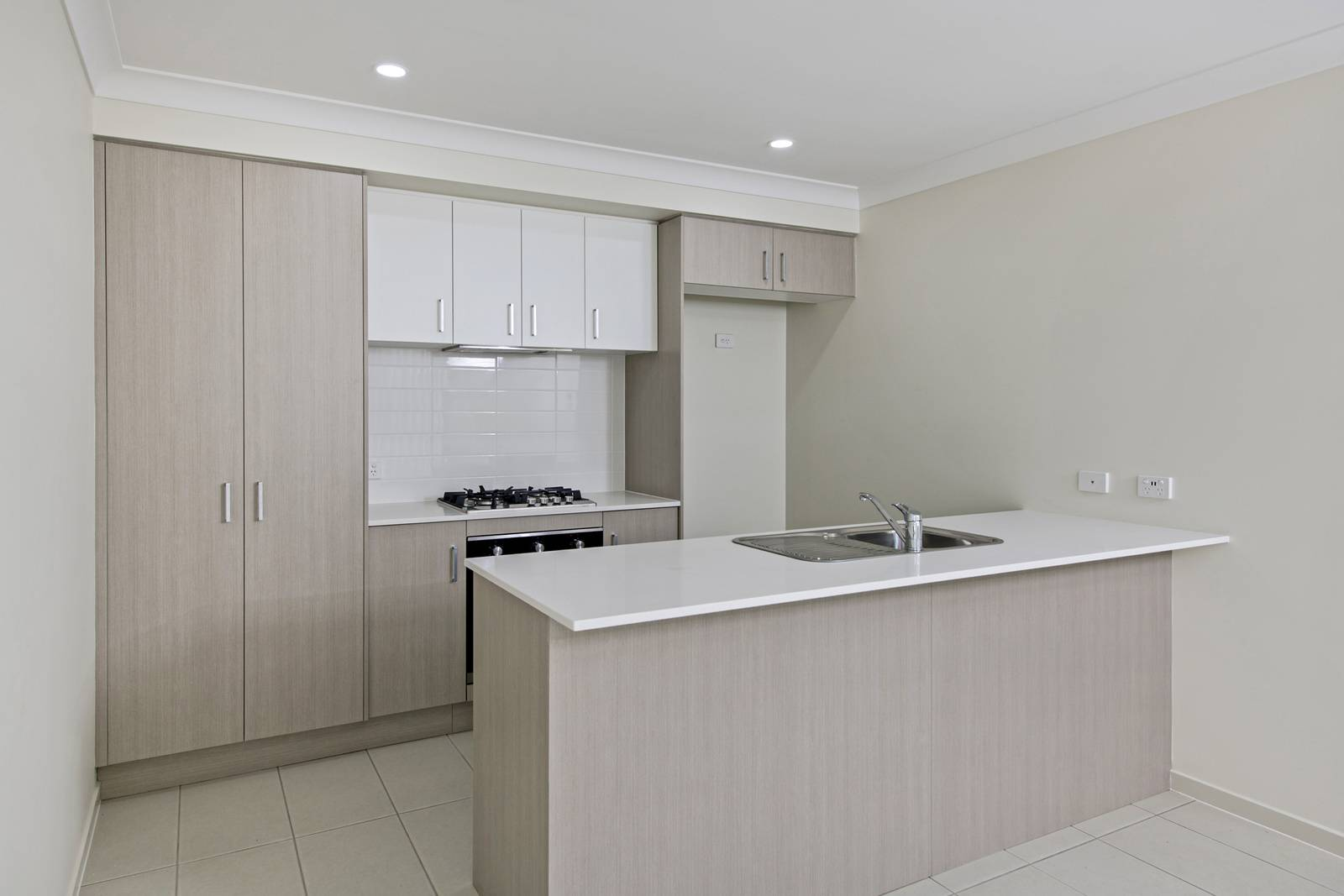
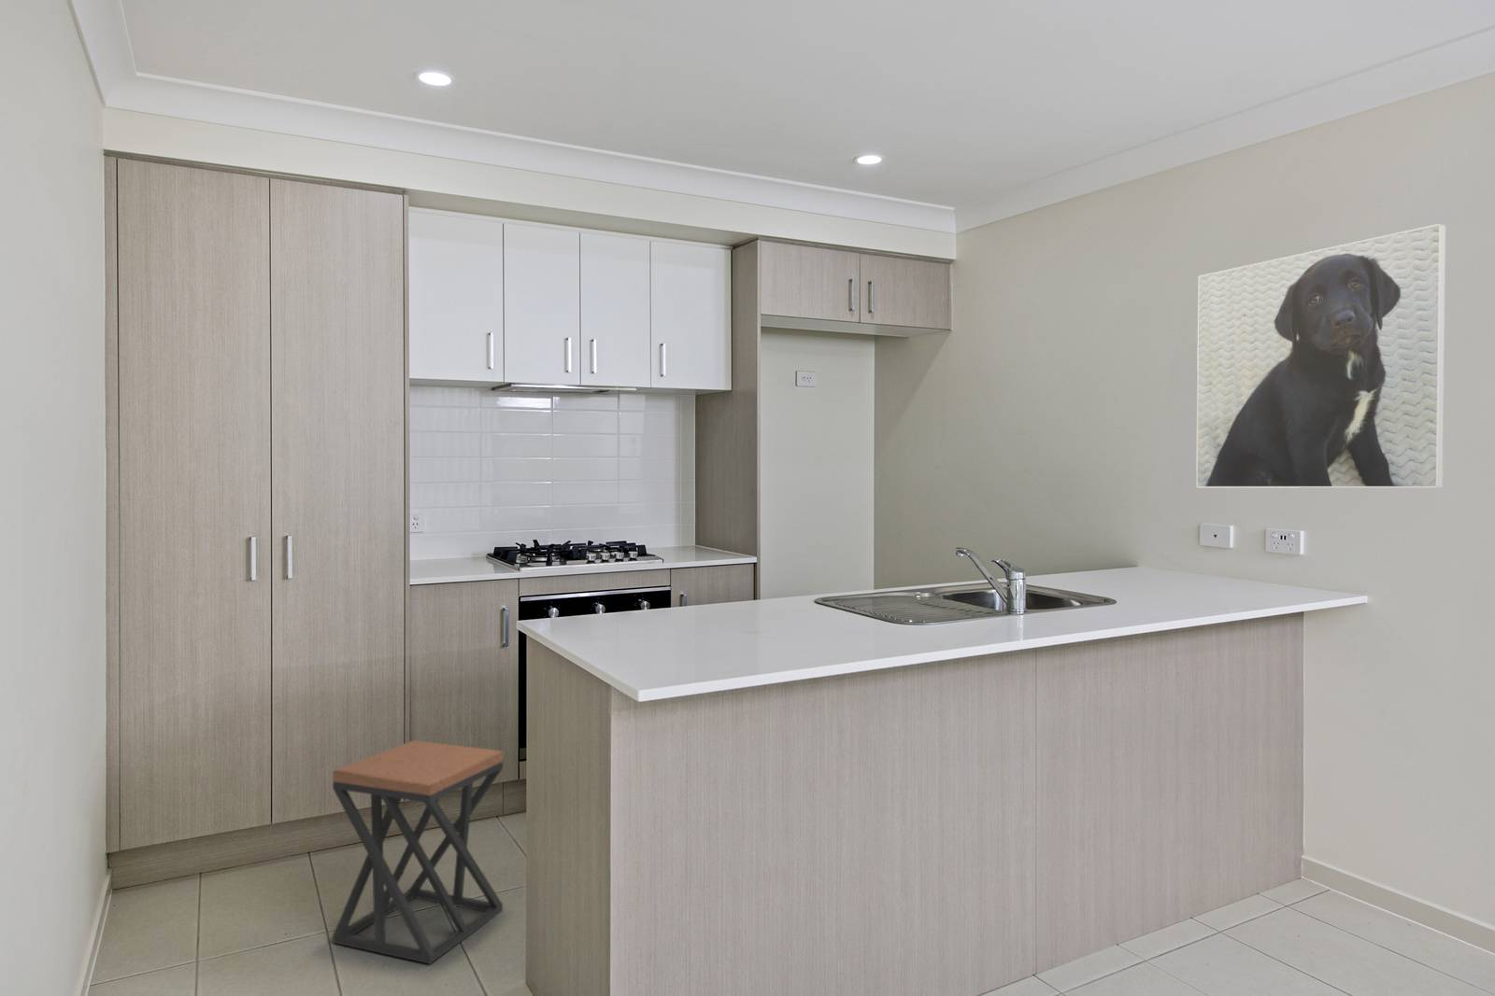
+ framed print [1195,223,1446,489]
+ stool [331,739,504,965]
